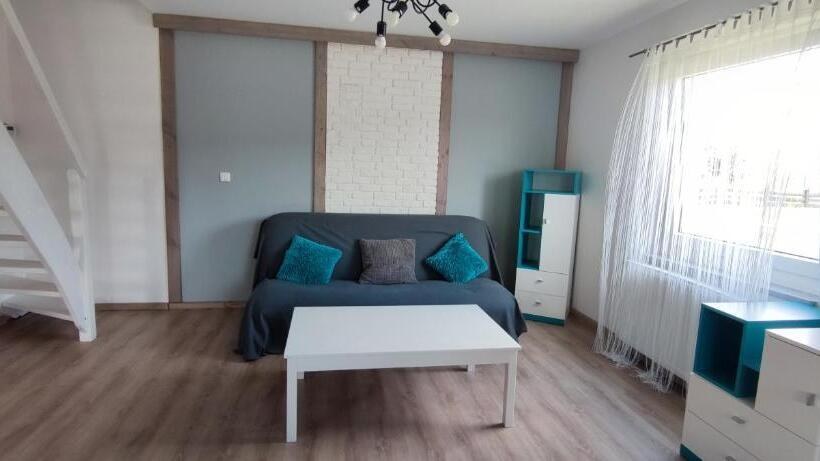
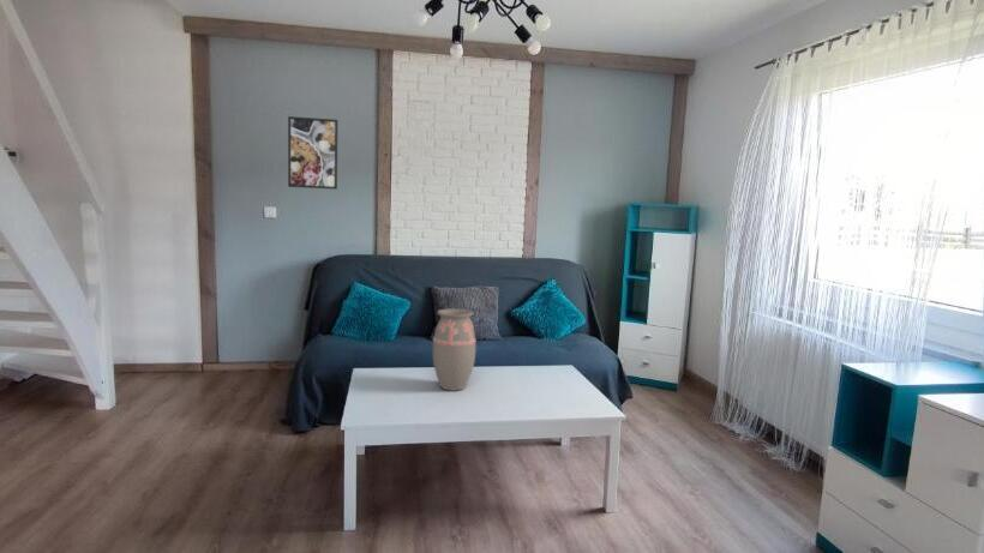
+ decorative vase [432,307,476,392]
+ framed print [287,115,338,191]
